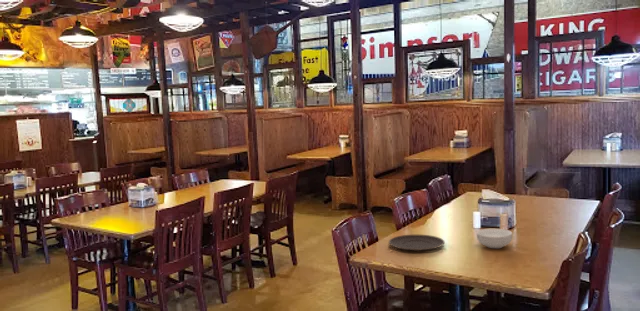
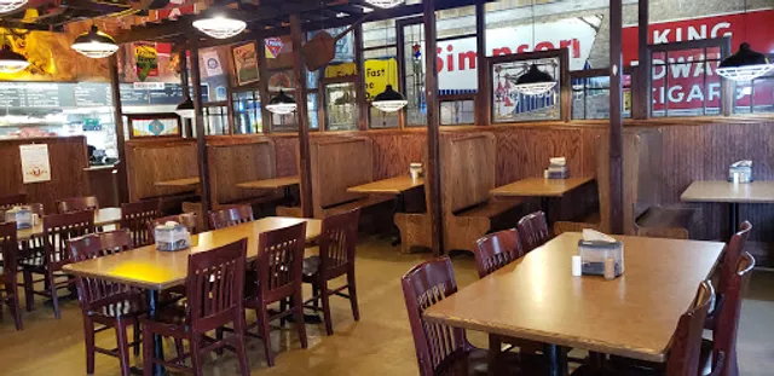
- plate [388,234,446,252]
- cereal bowl [476,228,513,249]
